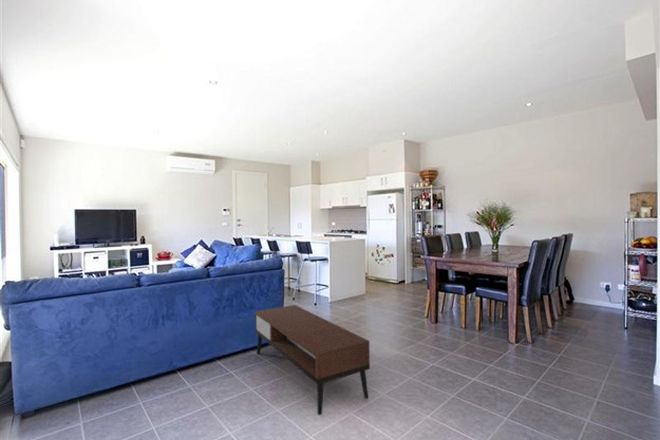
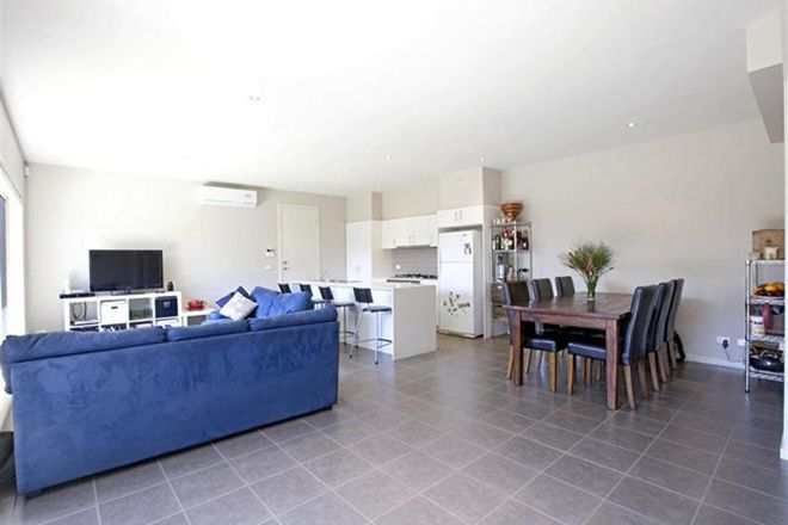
- coffee table [254,304,371,416]
